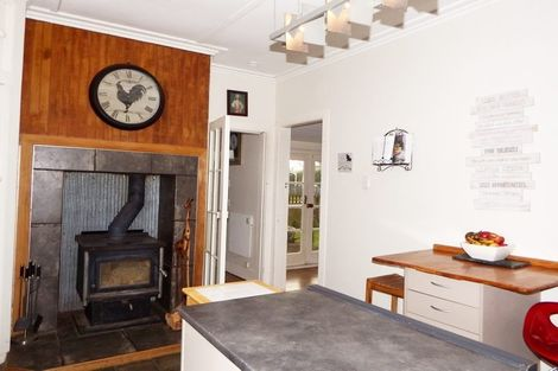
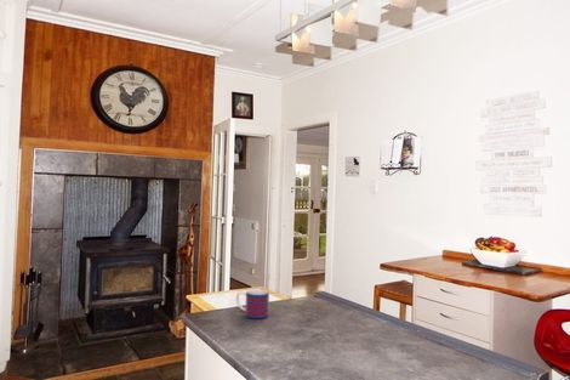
+ mug [235,289,270,319]
